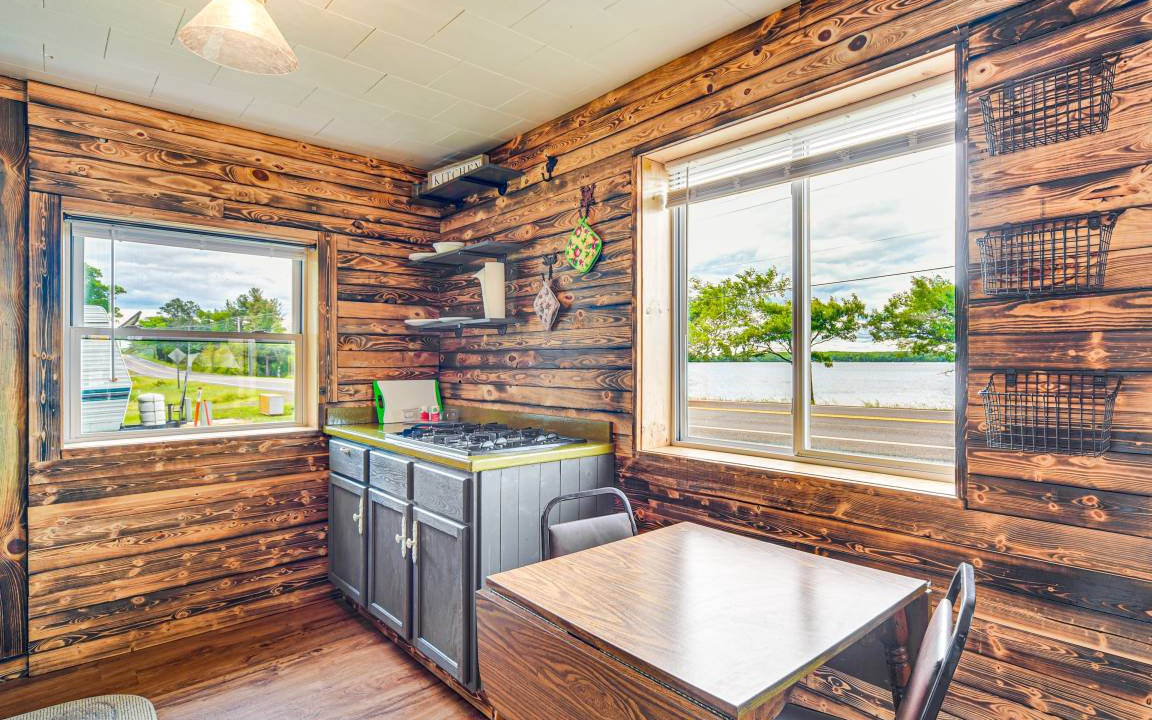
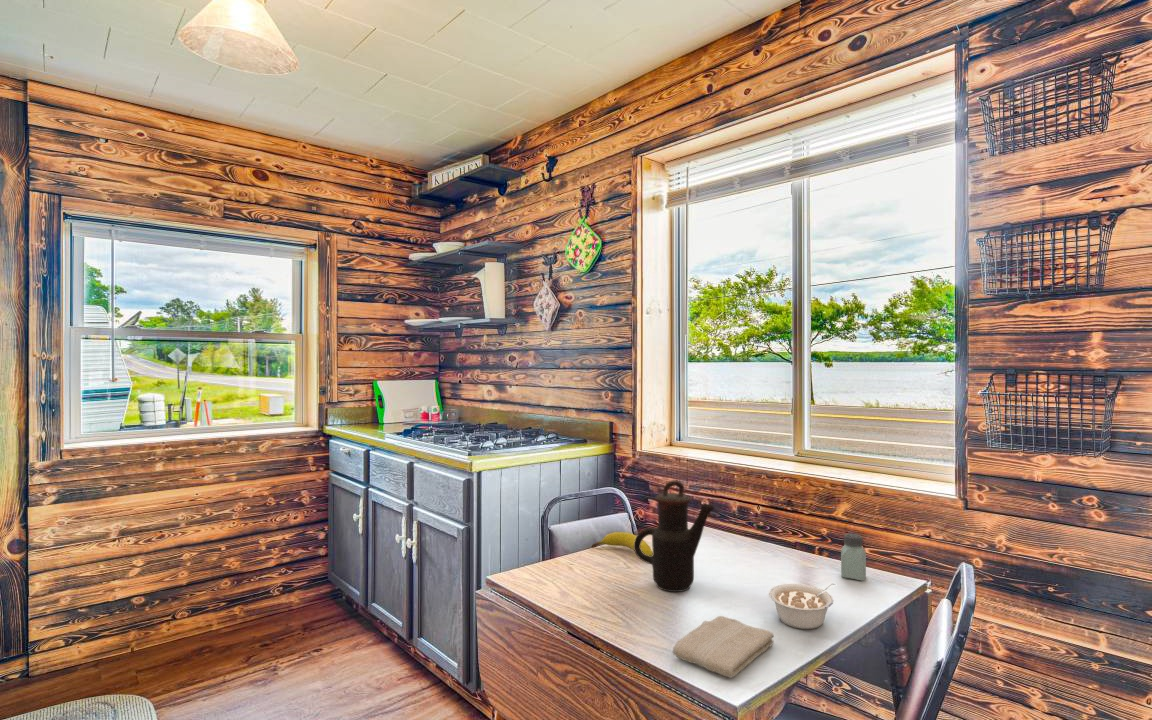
+ fruit [590,531,653,556]
+ legume [768,583,837,630]
+ washcloth [672,615,775,679]
+ saltshaker [840,533,867,582]
+ teapot [633,480,716,593]
